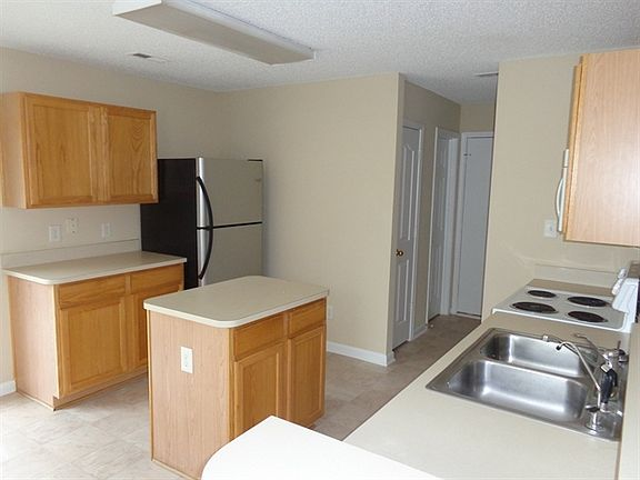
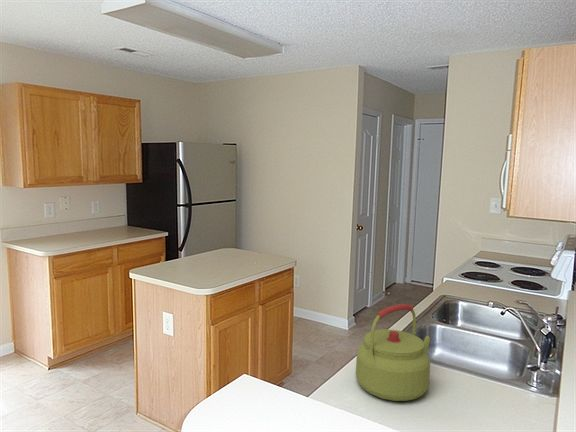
+ kettle [355,303,432,402]
